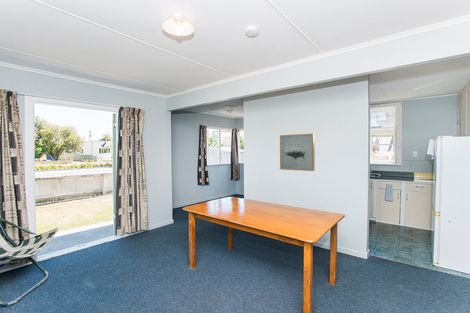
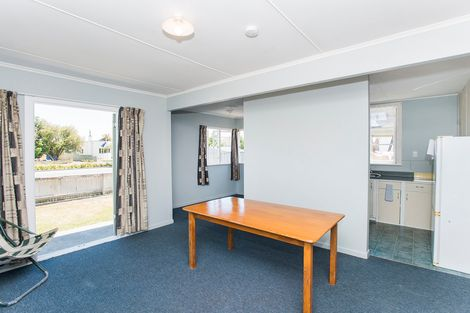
- wall art [279,133,316,172]
